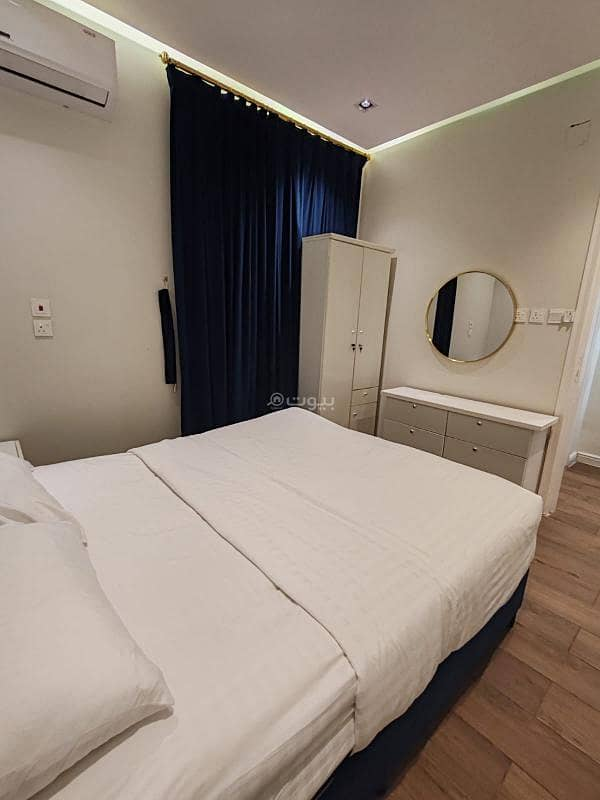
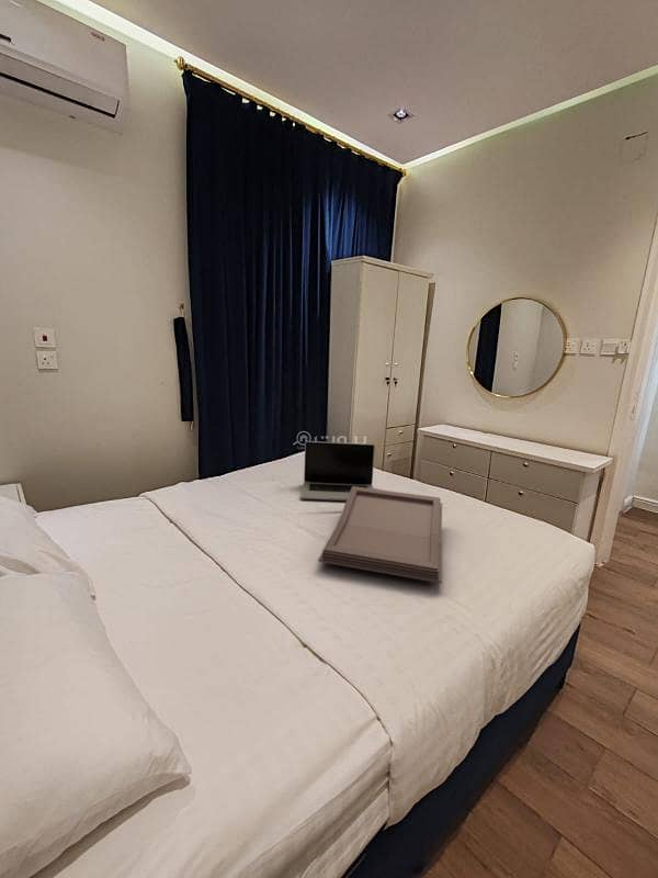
+ laptop [299,440,376,502]
+ serving tray [317,486,443,585]
